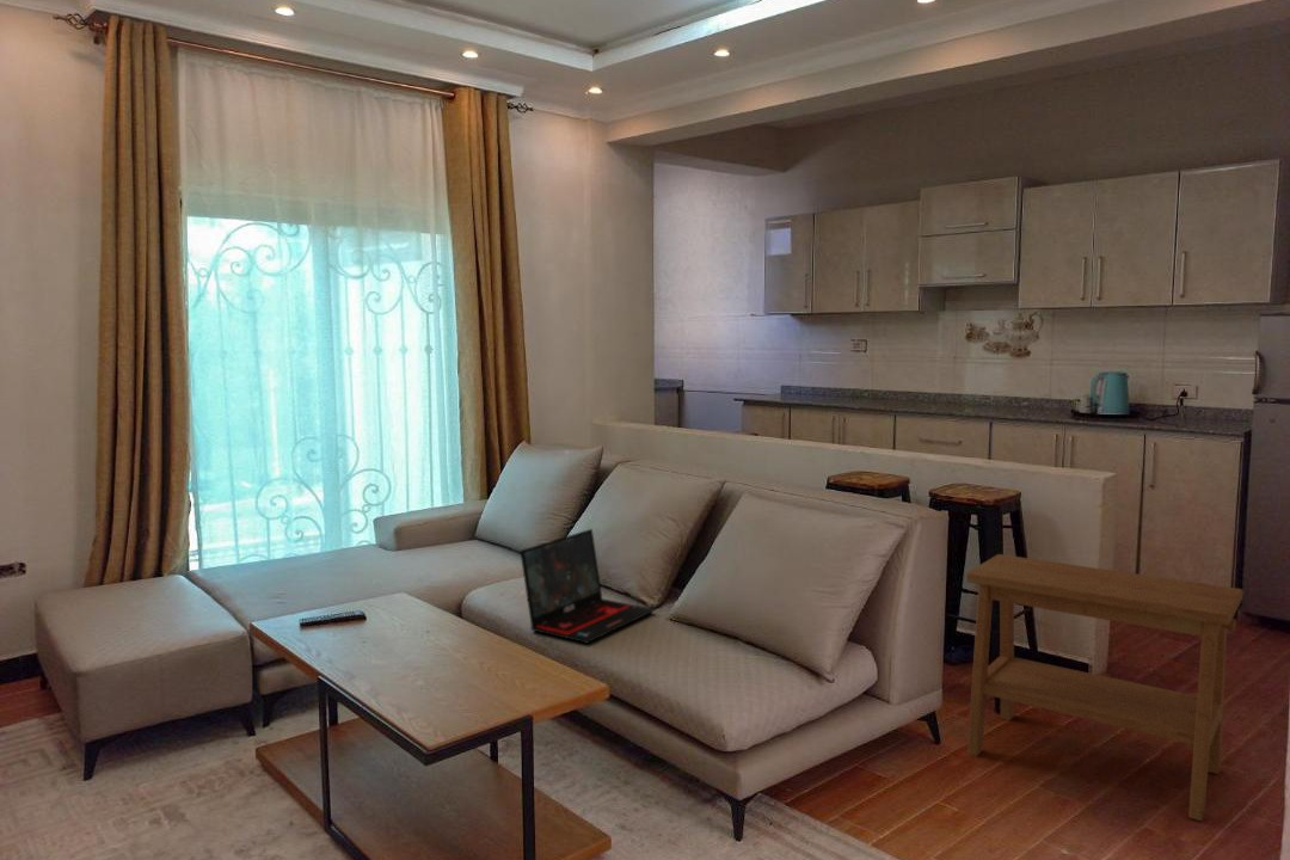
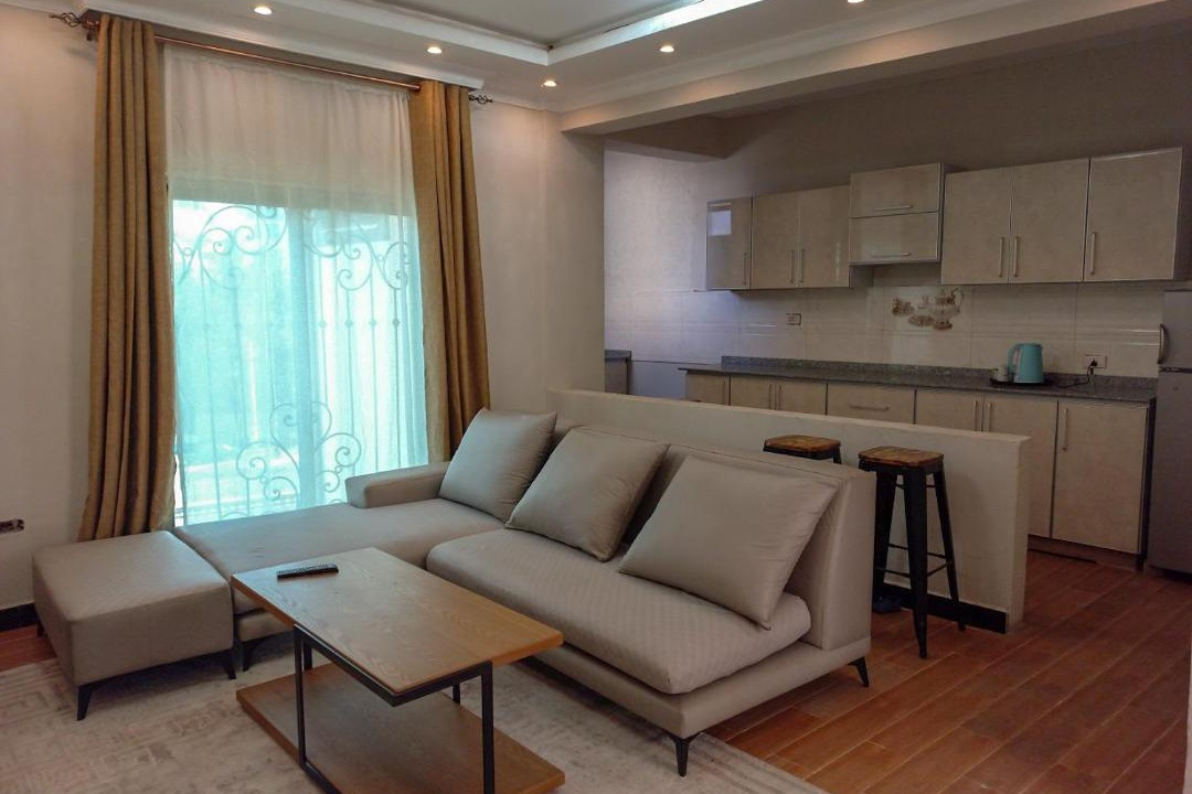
- laptop [518,528,657,645]
- side table [965,553,1245,822]
